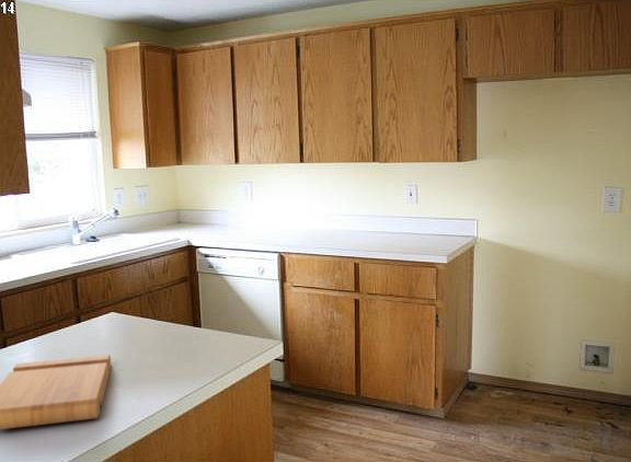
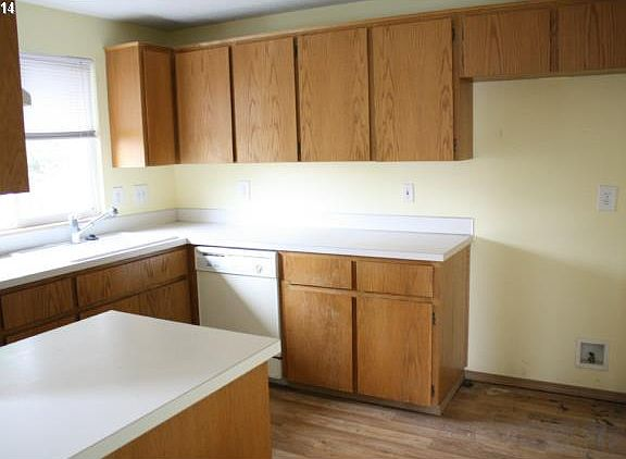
- cutting board [0,354,112,430]
